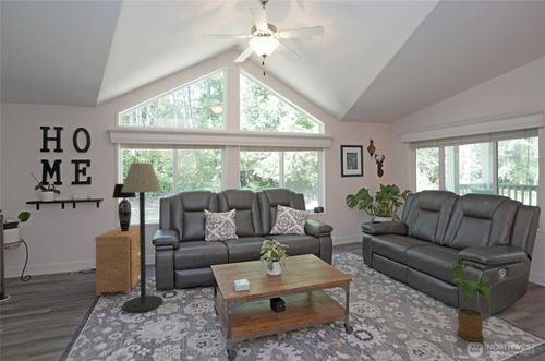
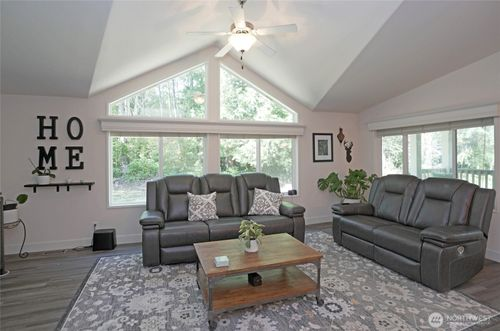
- floor lamp [121,163,164,314]
- nightstand [94,227,141,297]
- house plant [444,261,492,342]
- table lamp [111,183,137,231]
